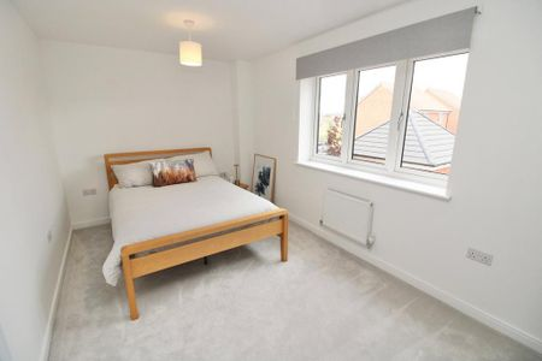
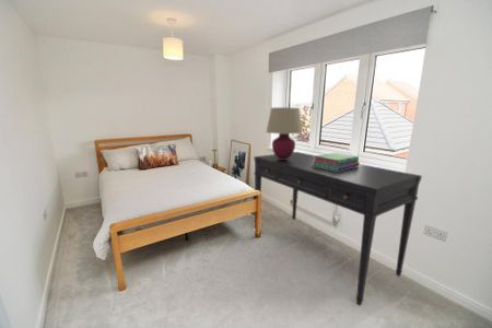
+ table lamp [266,106,304,160]
+ stack of books [313,152,361,171]
+ desk [253,151,423,306]
